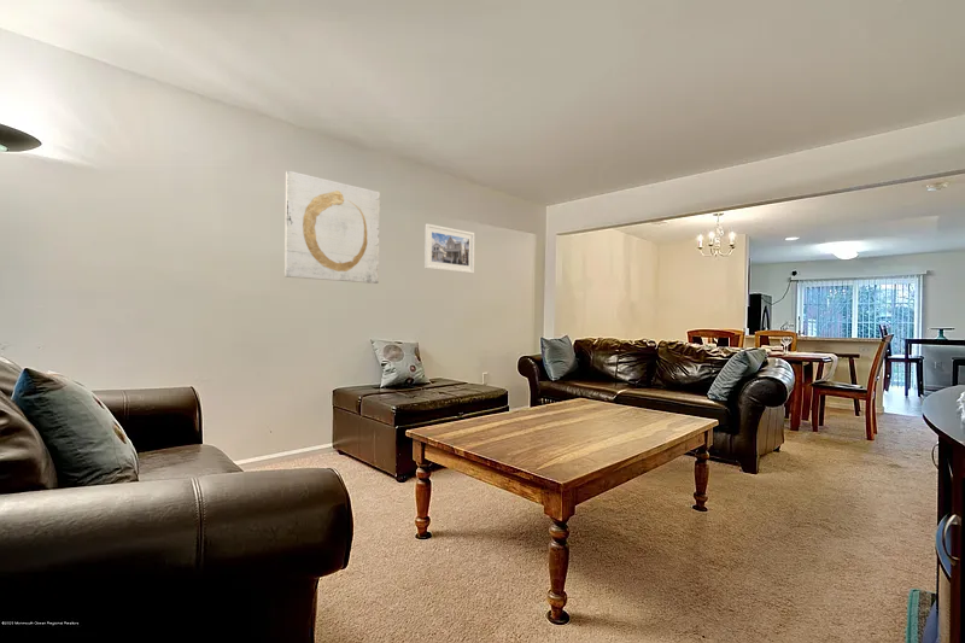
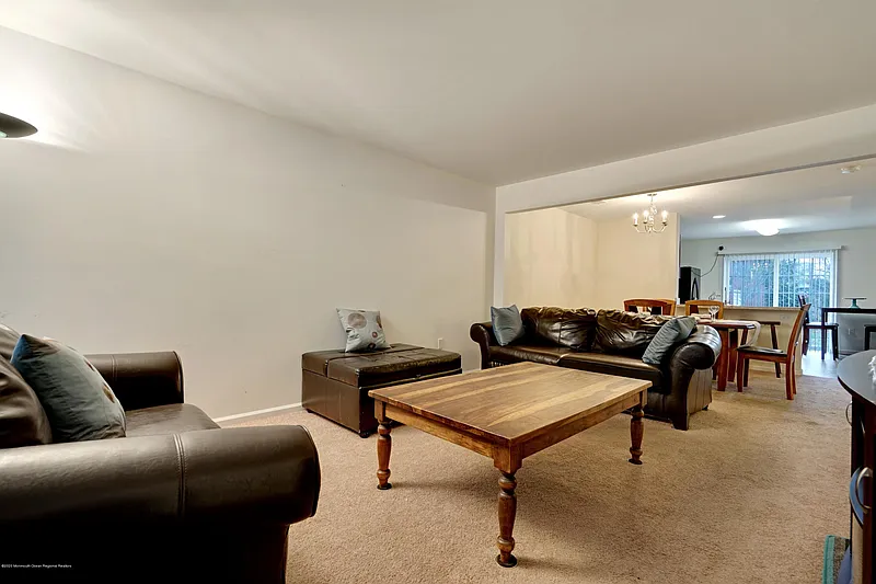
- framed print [423,223,475,275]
- wall art [283,170,381,285]
